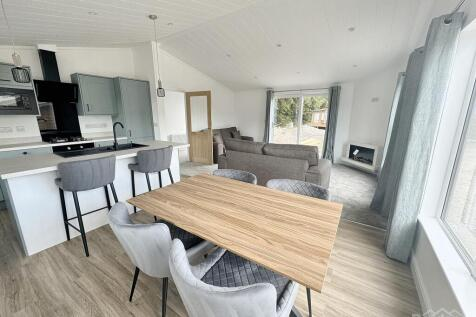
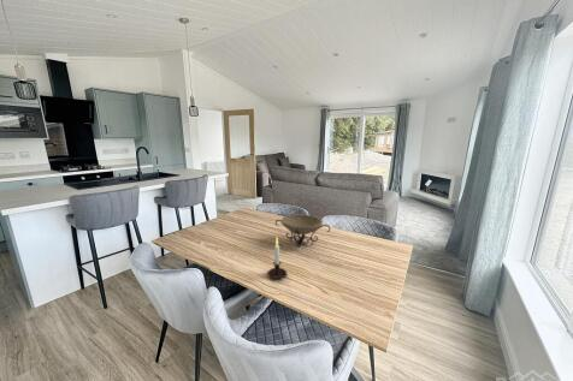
+ candle [266,237,289,280]
+ decorative bowl [274,214,332,249]
